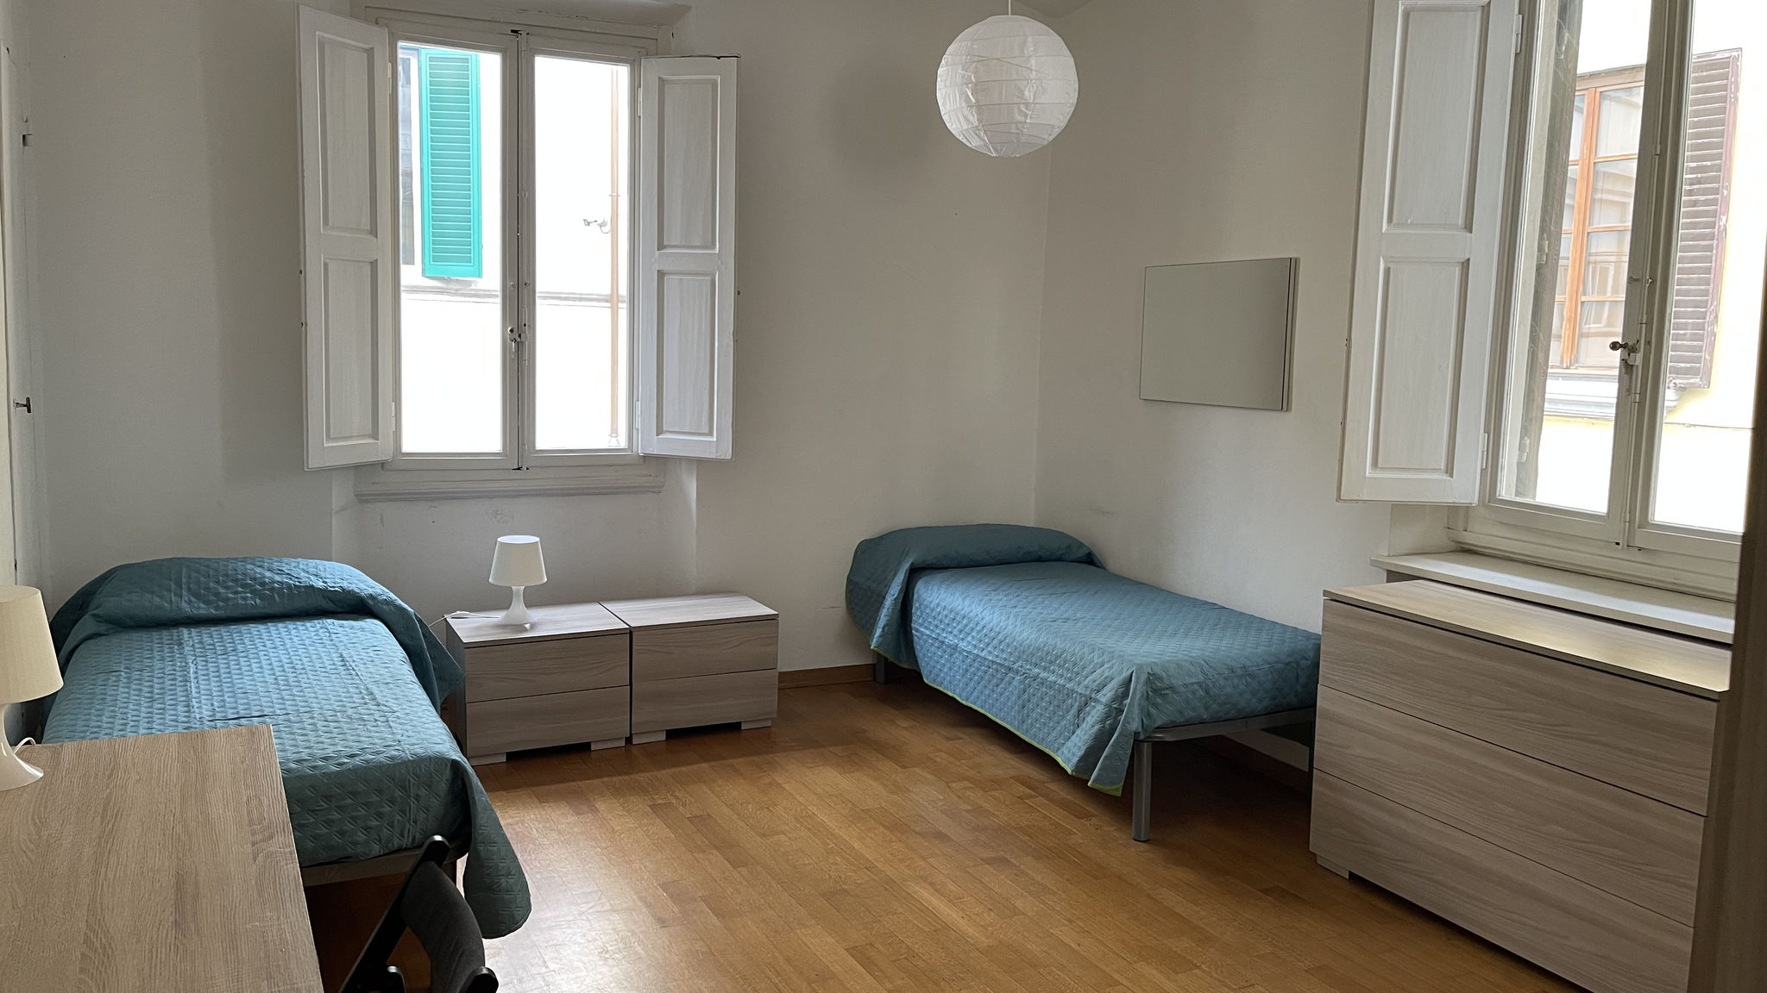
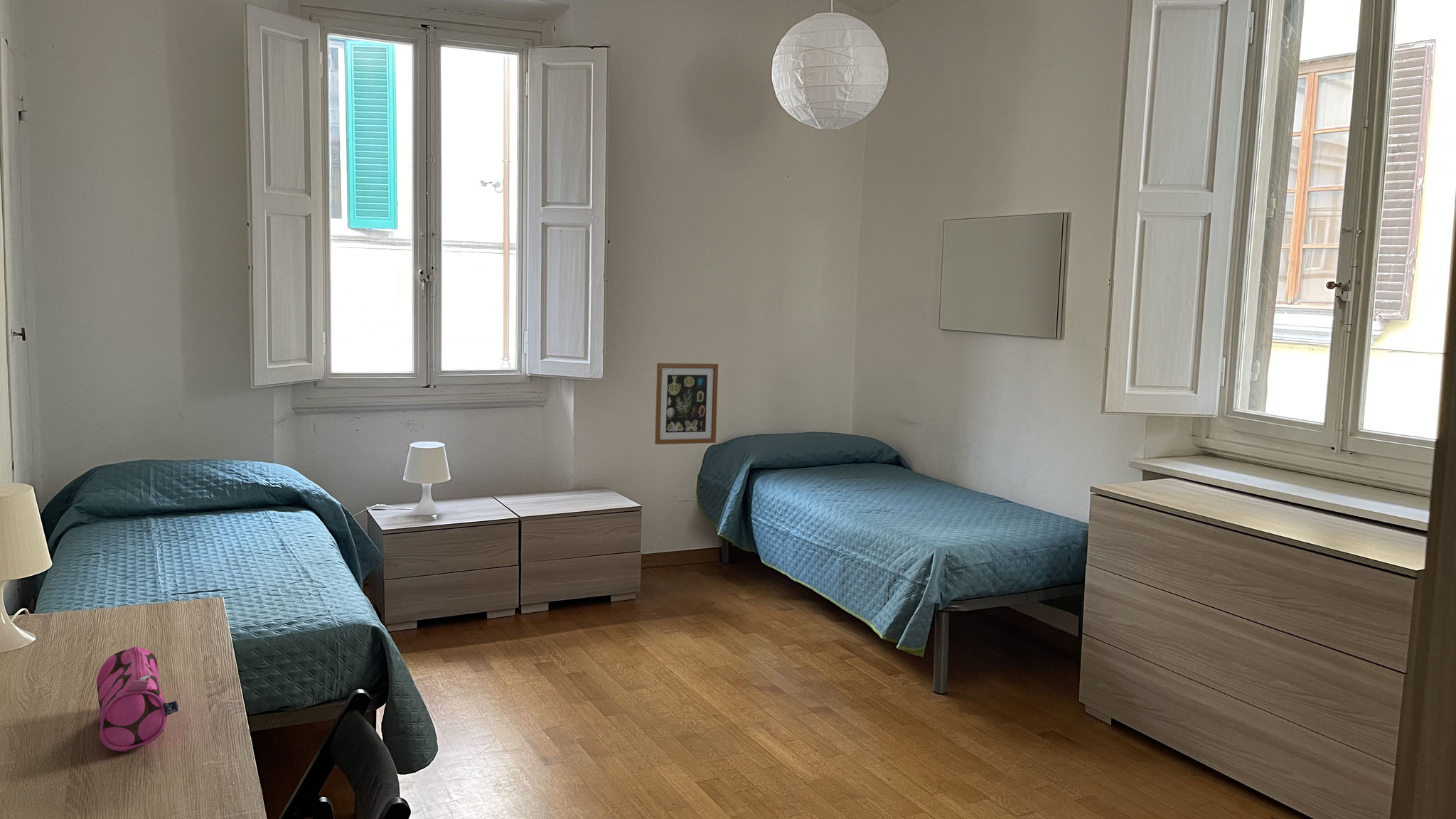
+ pencil case [96,646,179,752]
+ wall art [654,363,719,445]
